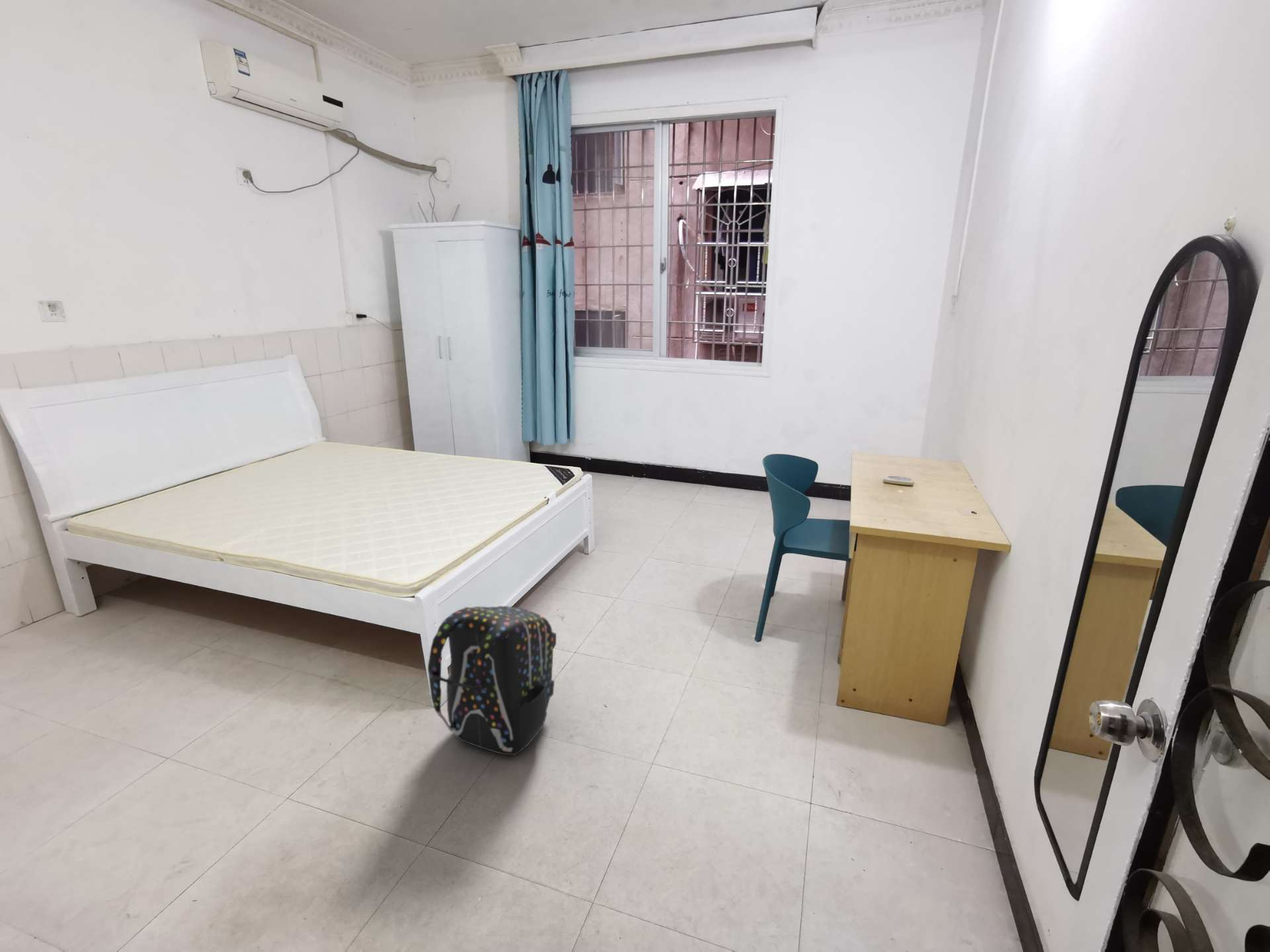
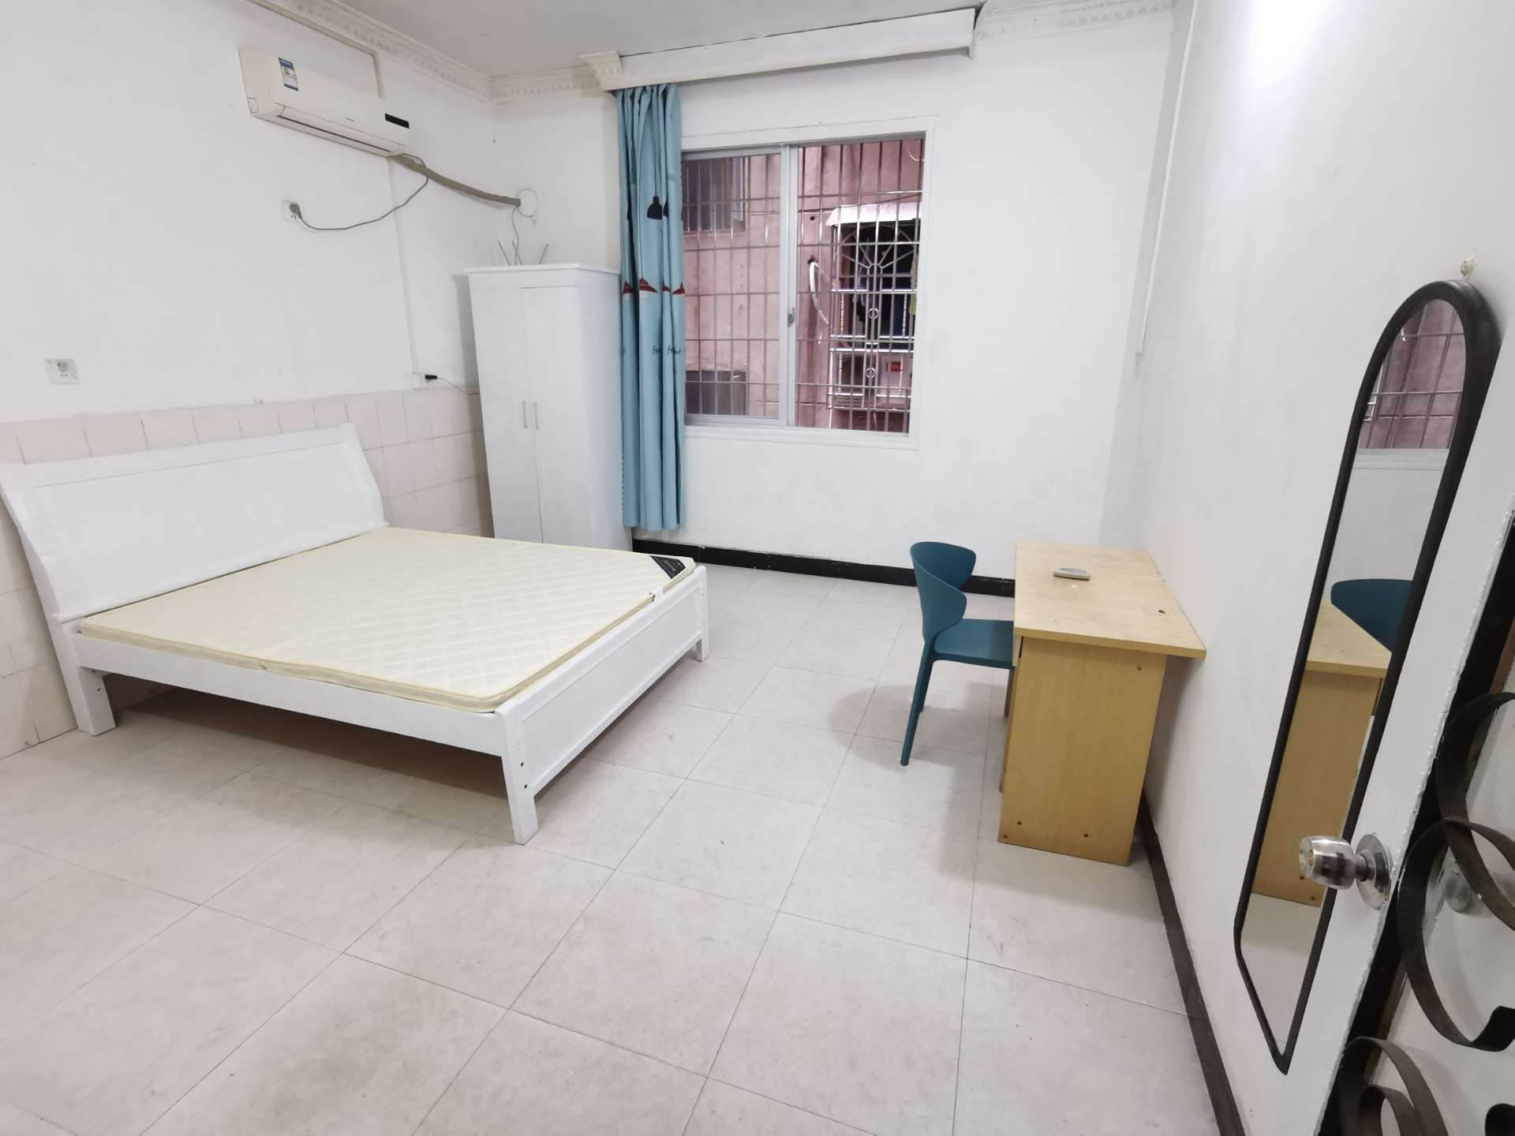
- backpack [427,606,557,756]
